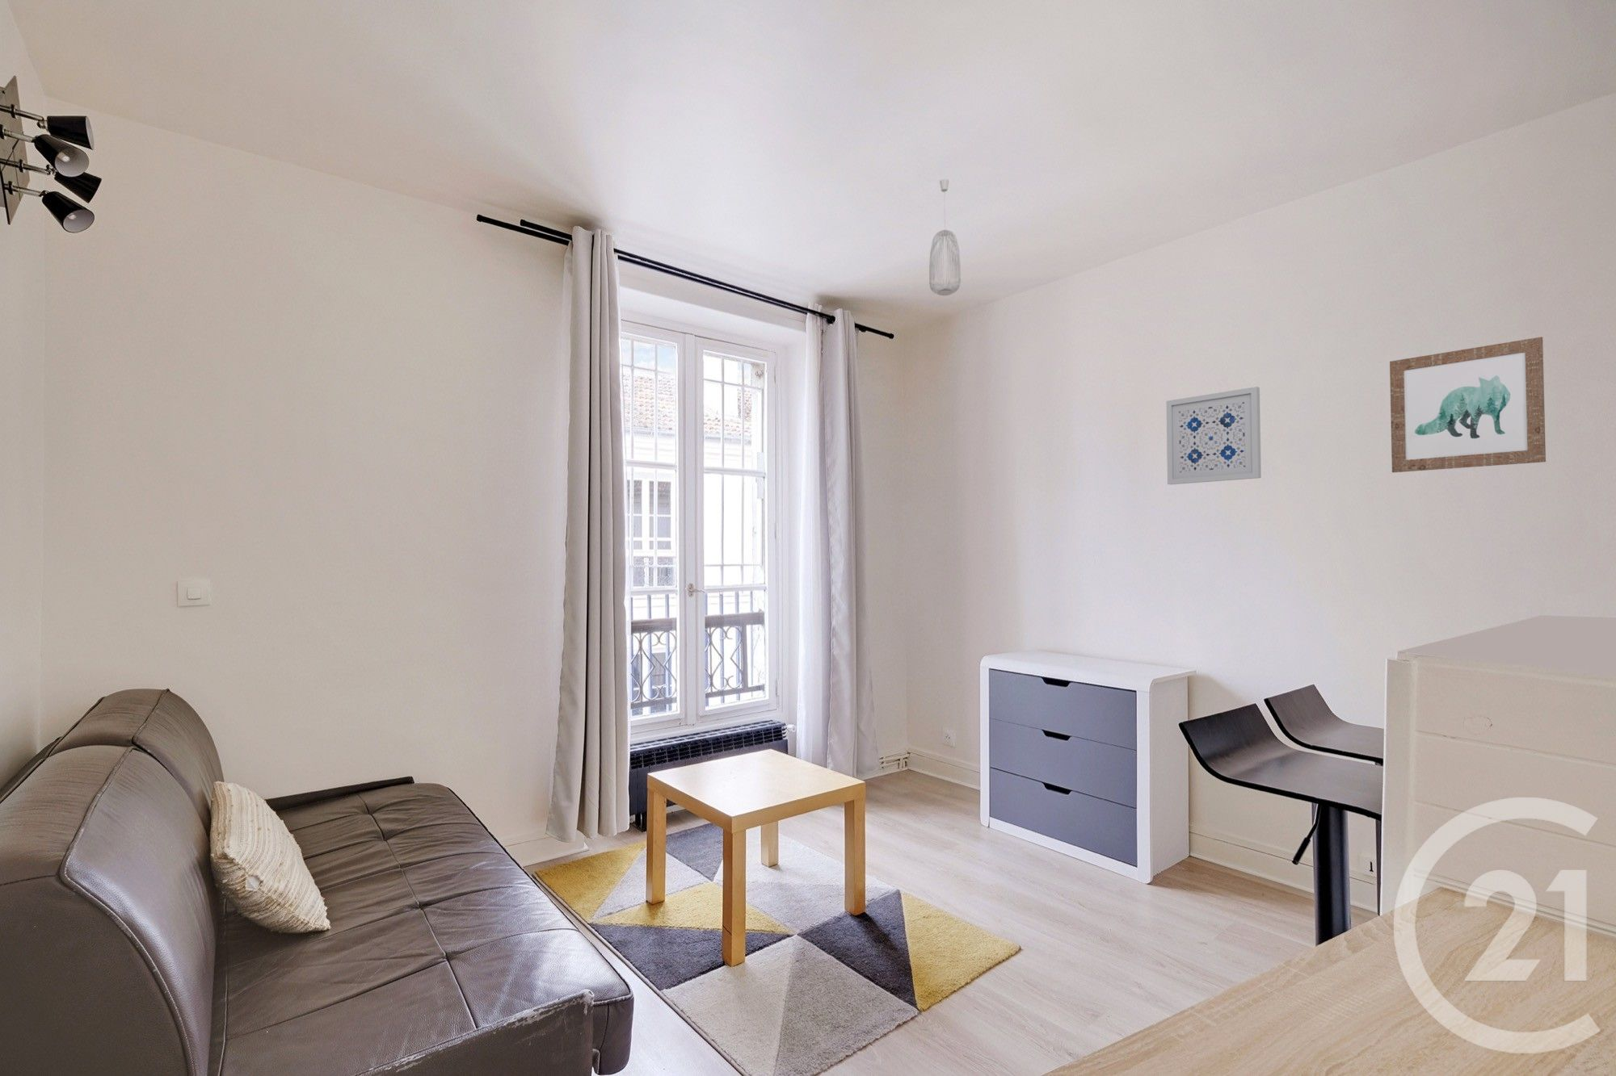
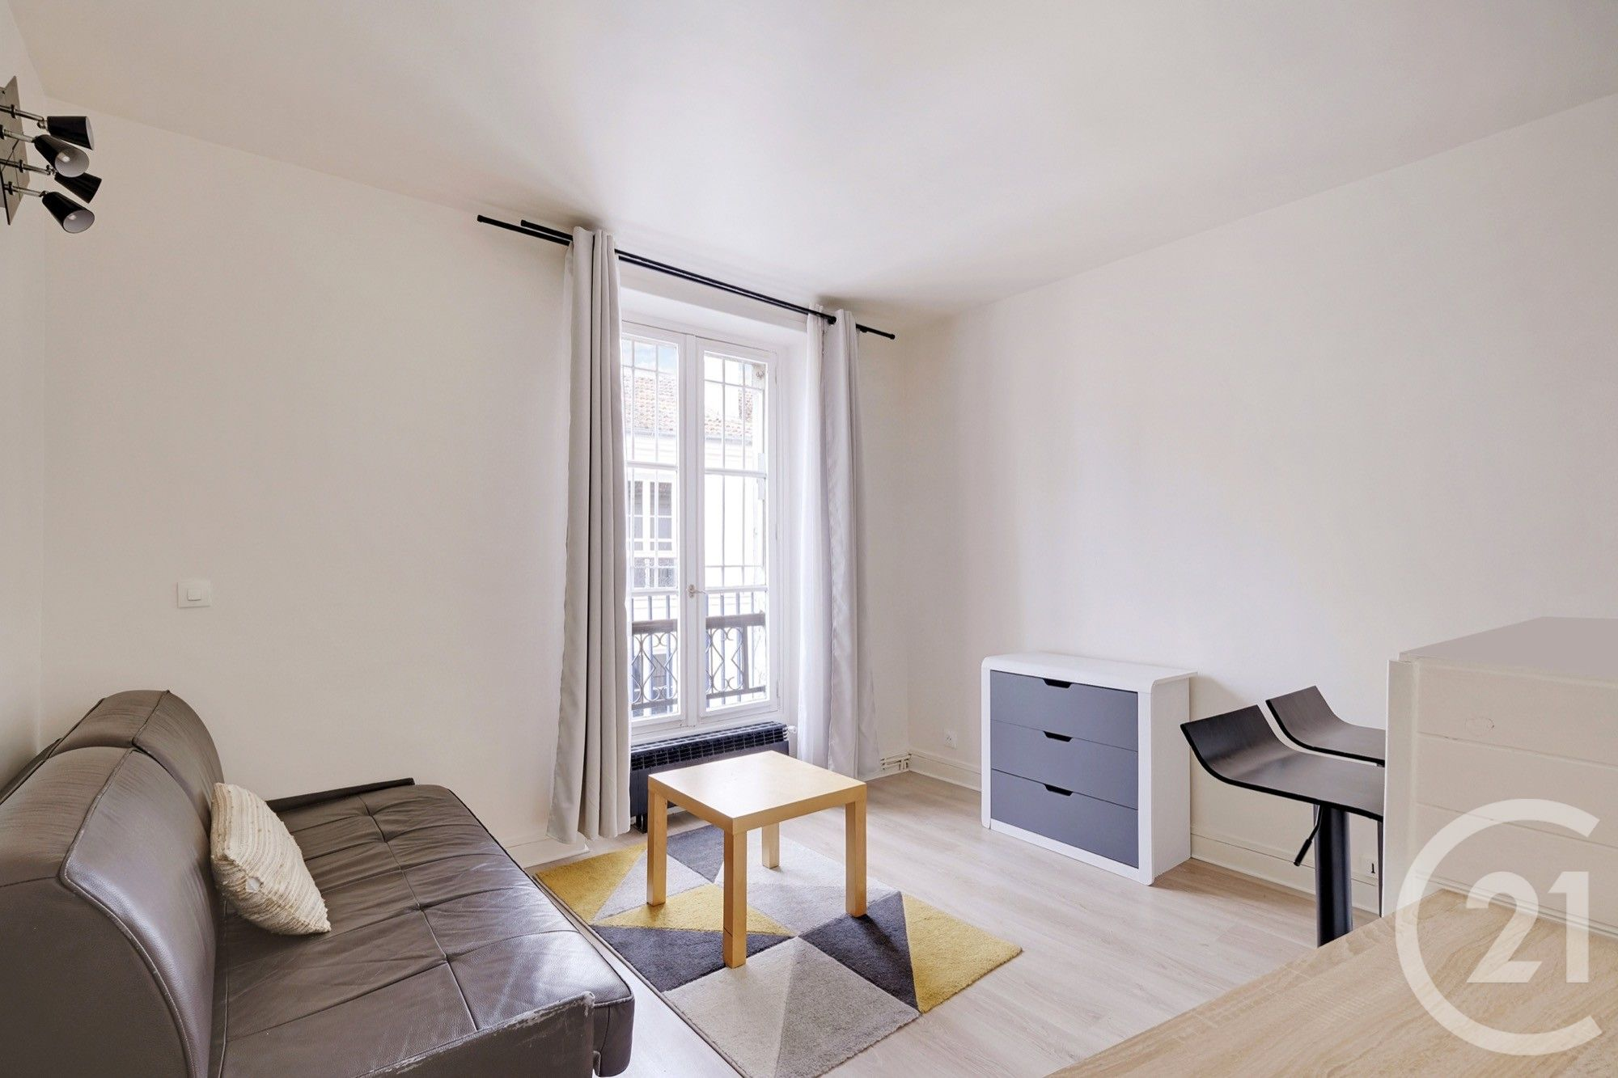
- wall art [1165,385,1262,485]
- wall art [1389,336,1546,473]
- pendant light [929,179,961,297]
